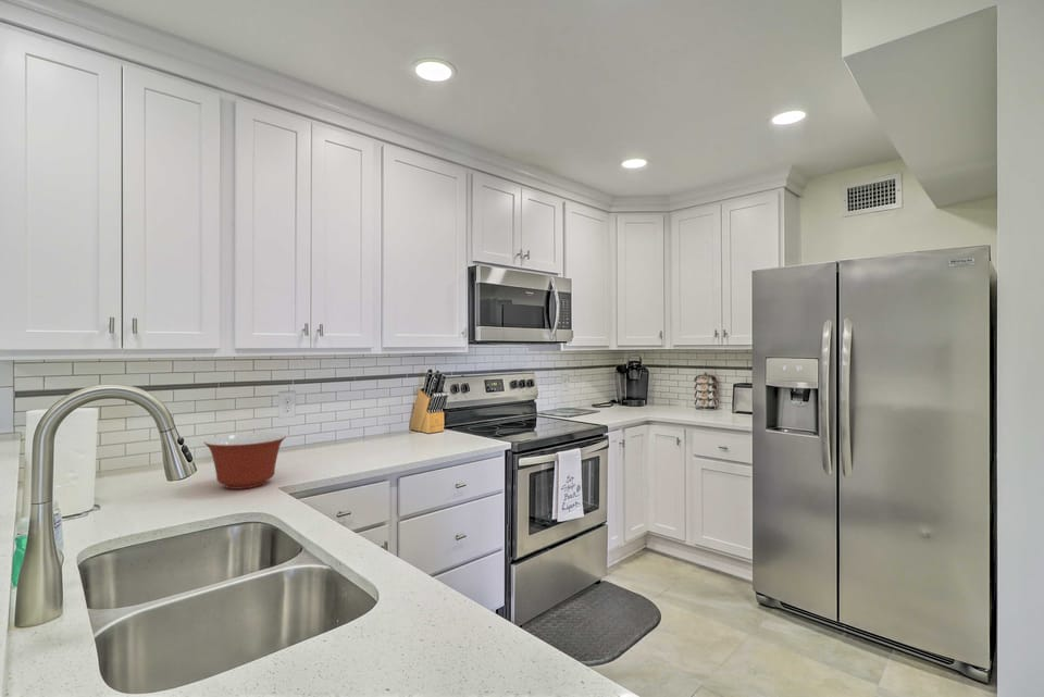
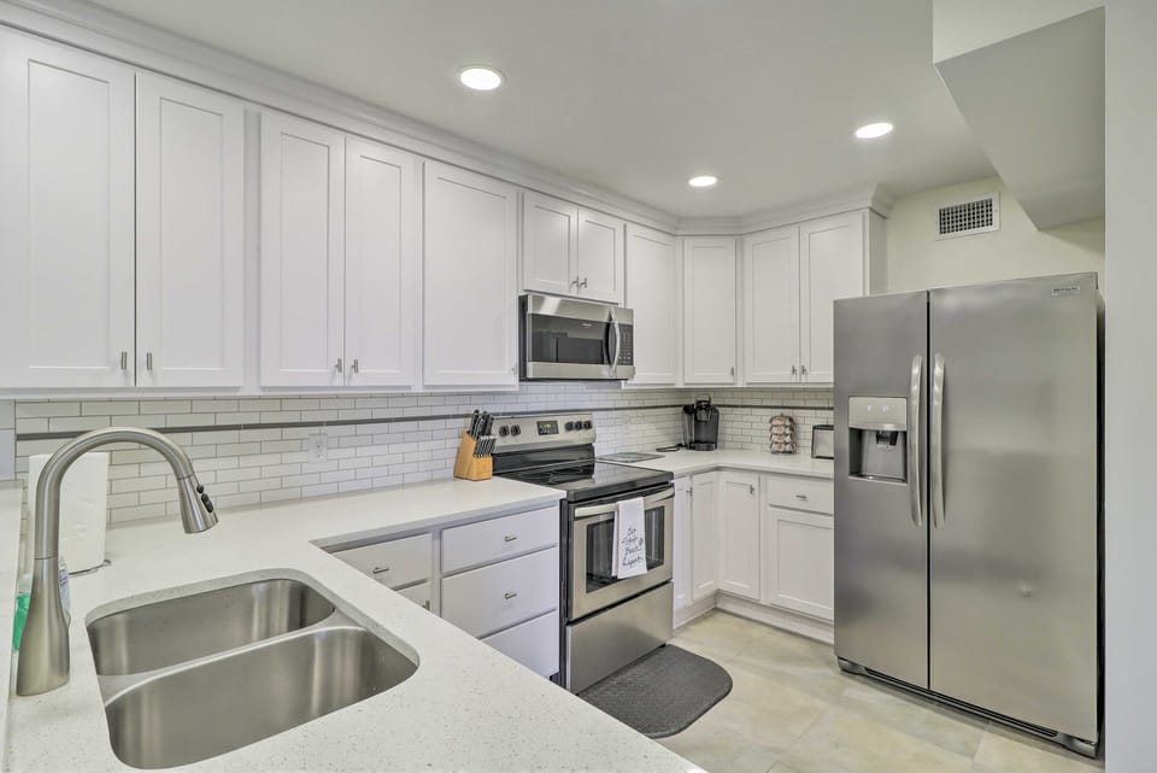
- mixing bowl [203,432,287,490]
